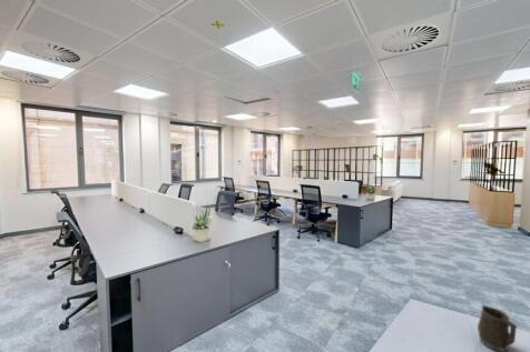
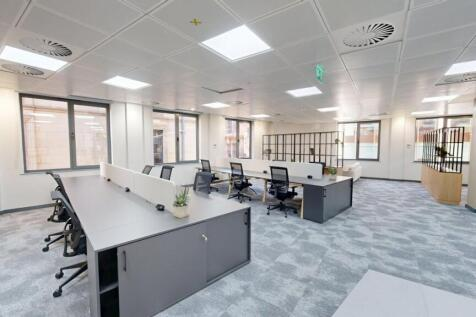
- mug [477,304,518,352]
